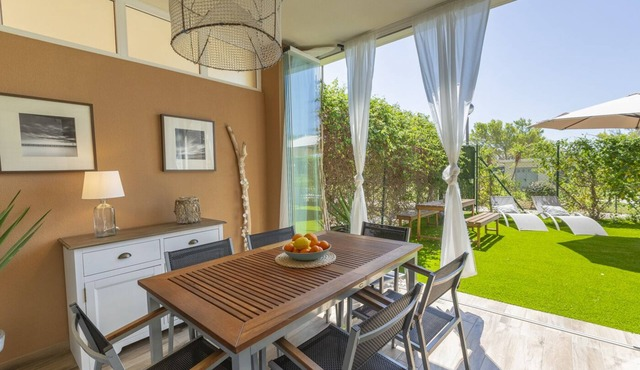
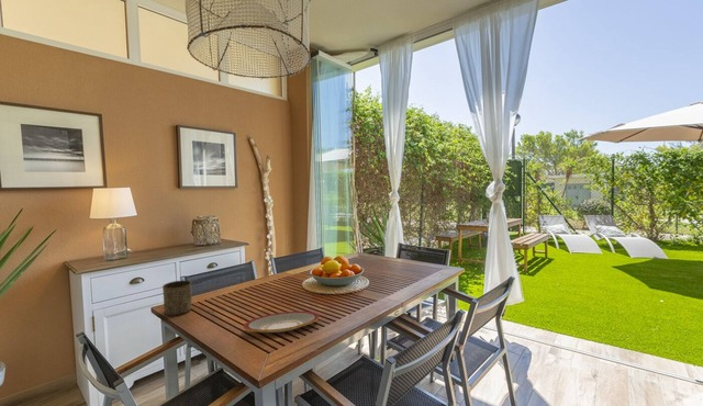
+ plate [243,311,321,334]
+ cup [161,280,192,317]
